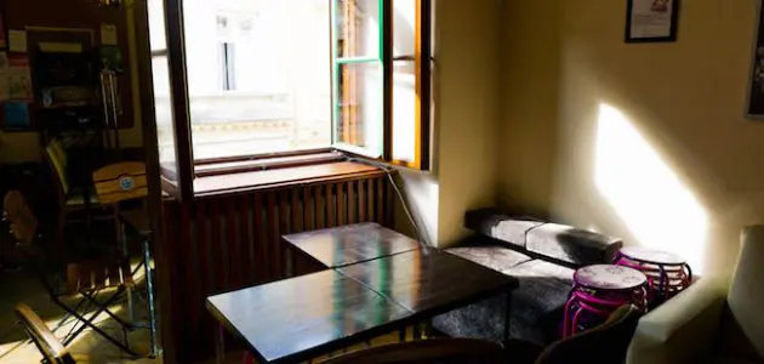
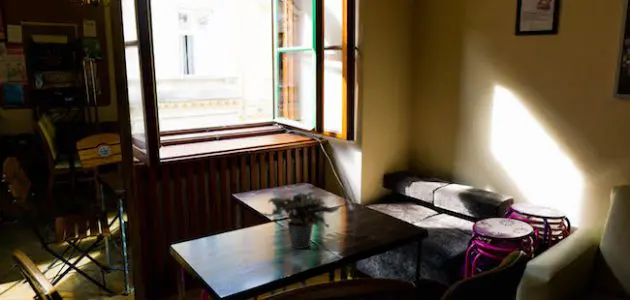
+ potted plant [258,191,342,250]
